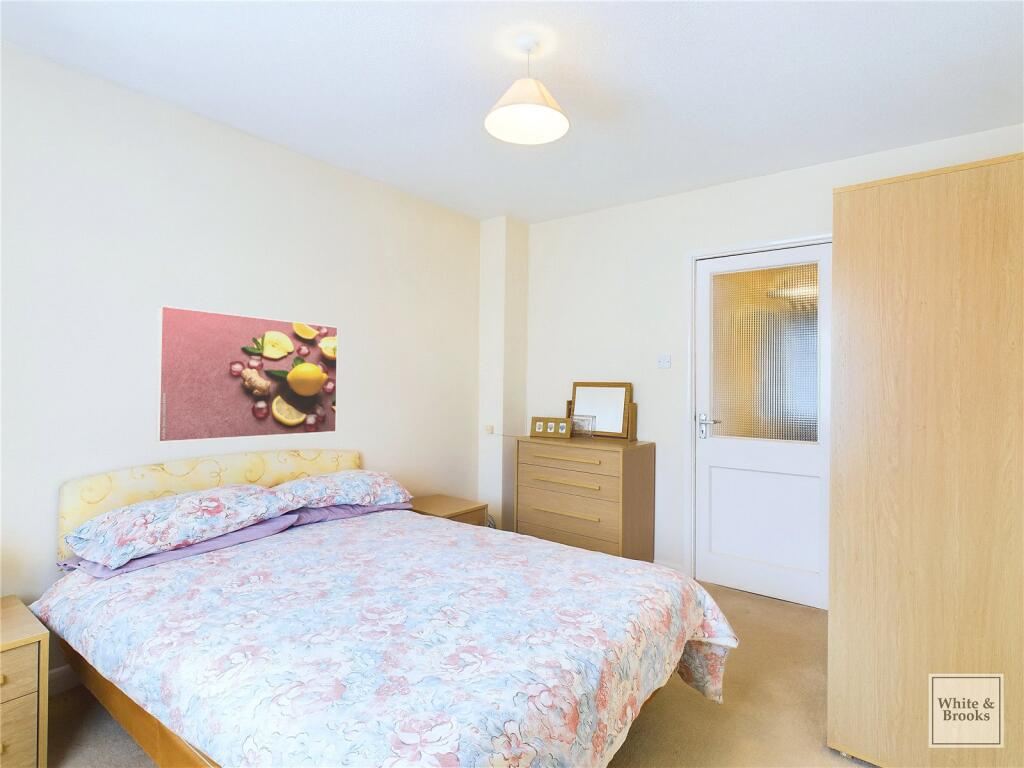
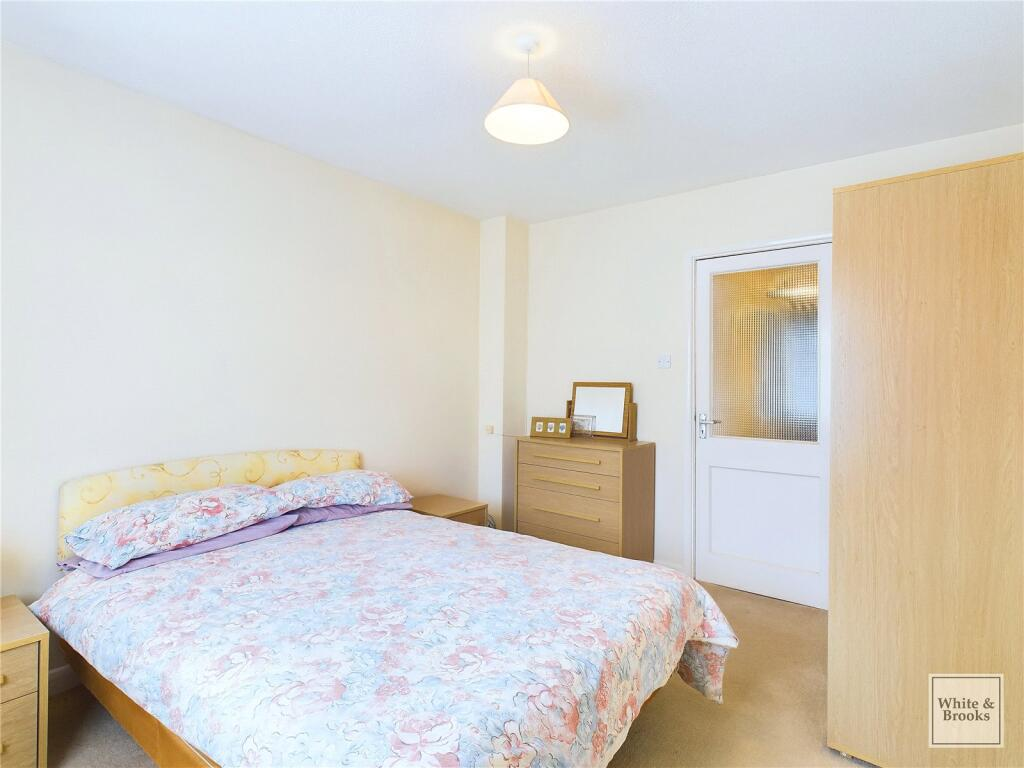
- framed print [155,305,339,443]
